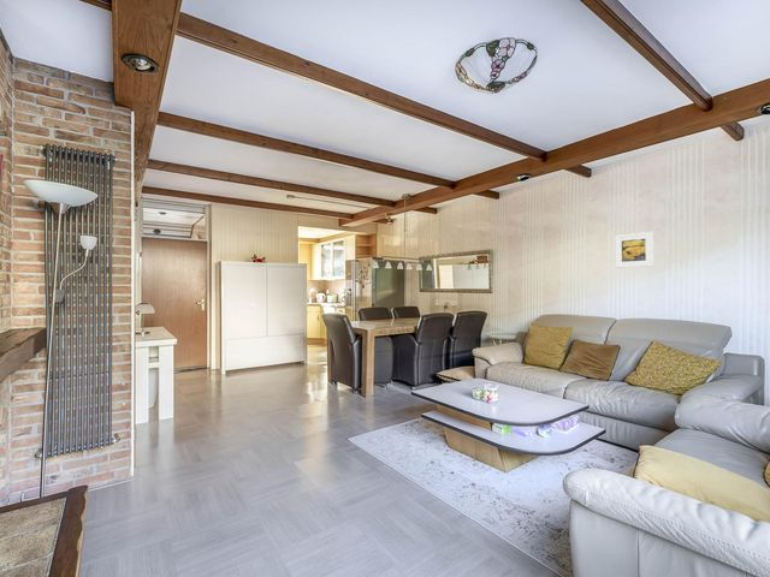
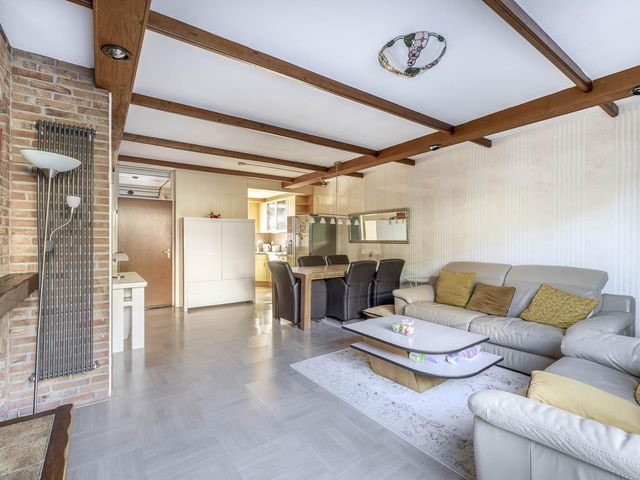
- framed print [614,231,654,269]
